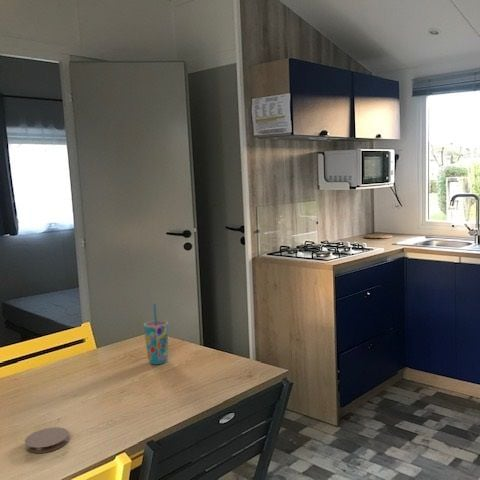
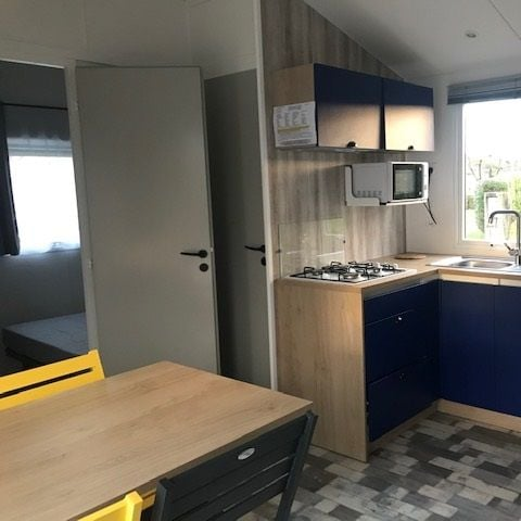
- cup [143,303,169,365]
- coaster [24,426,70,454]
